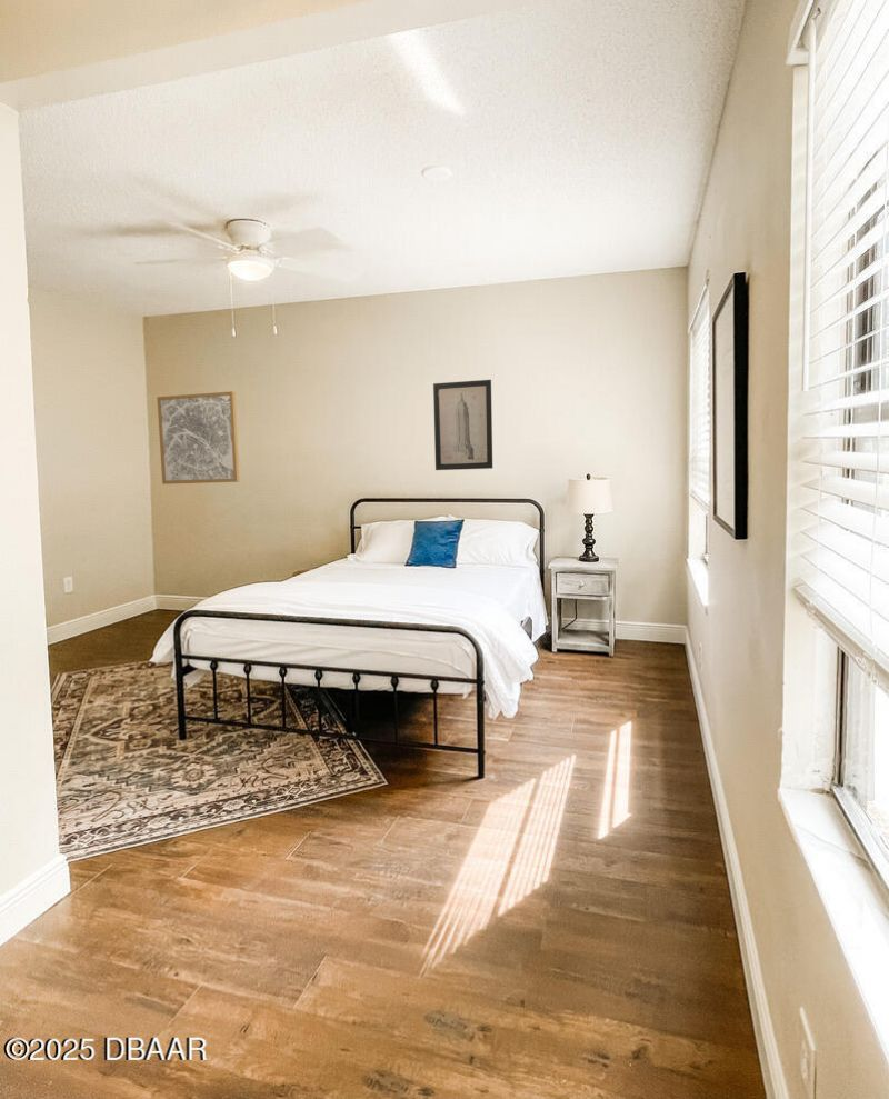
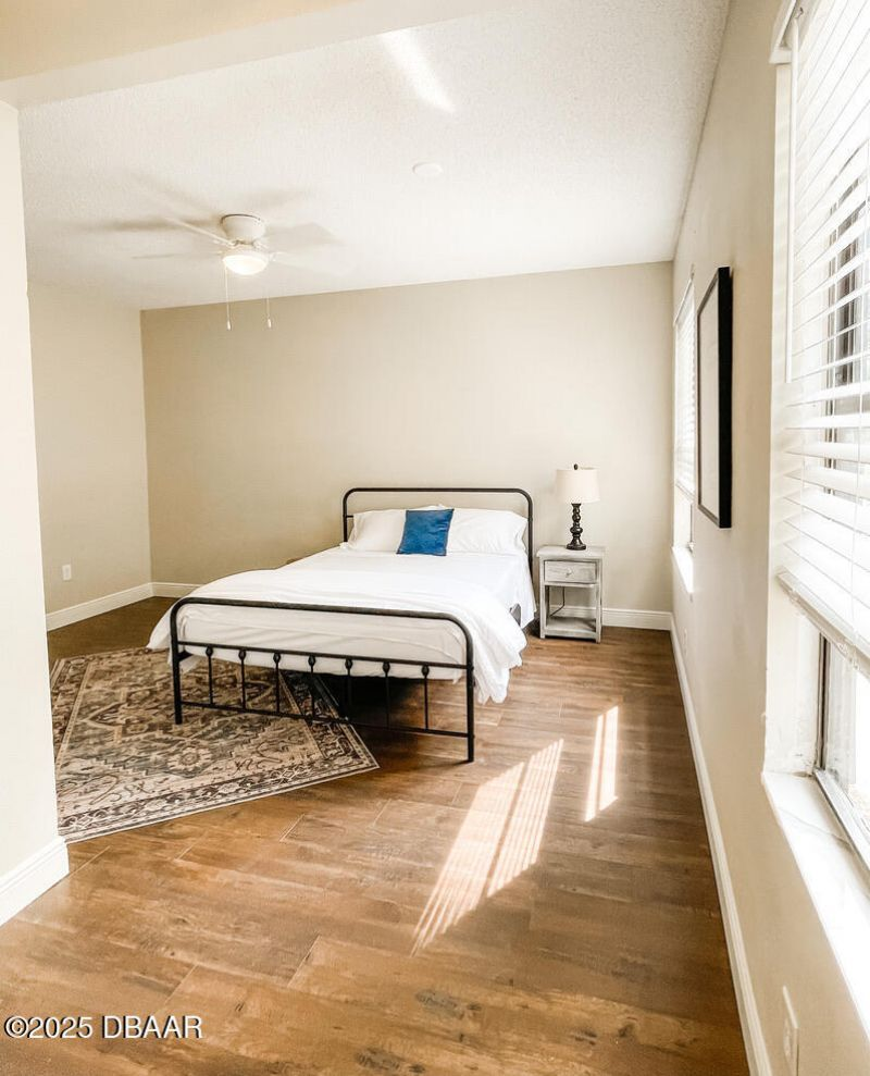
- wall art [156,390,240,486]
- wall art [432,379,493,471]
